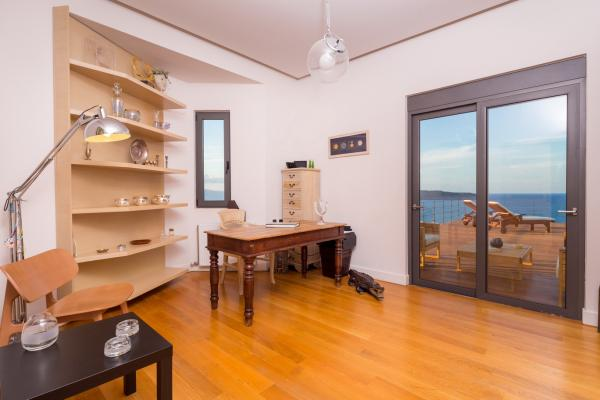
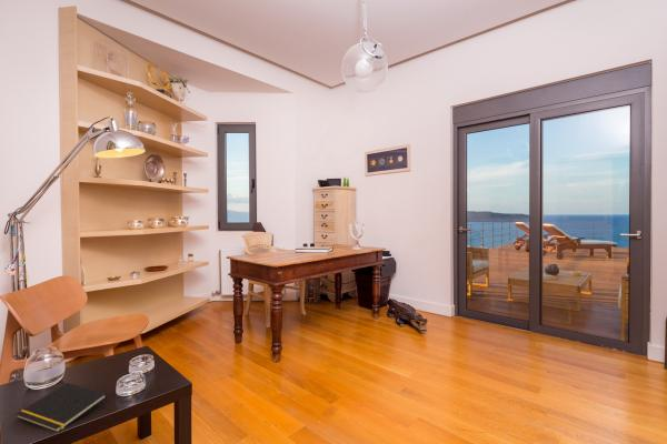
+ notepad [14,382,108,434]
